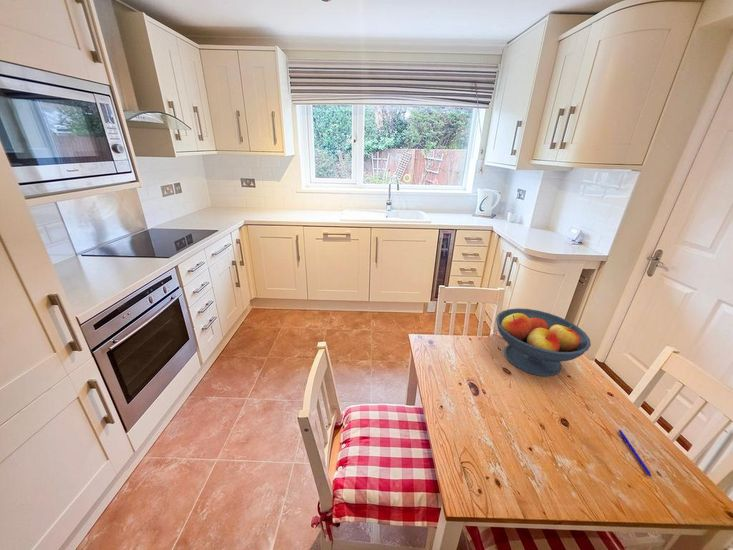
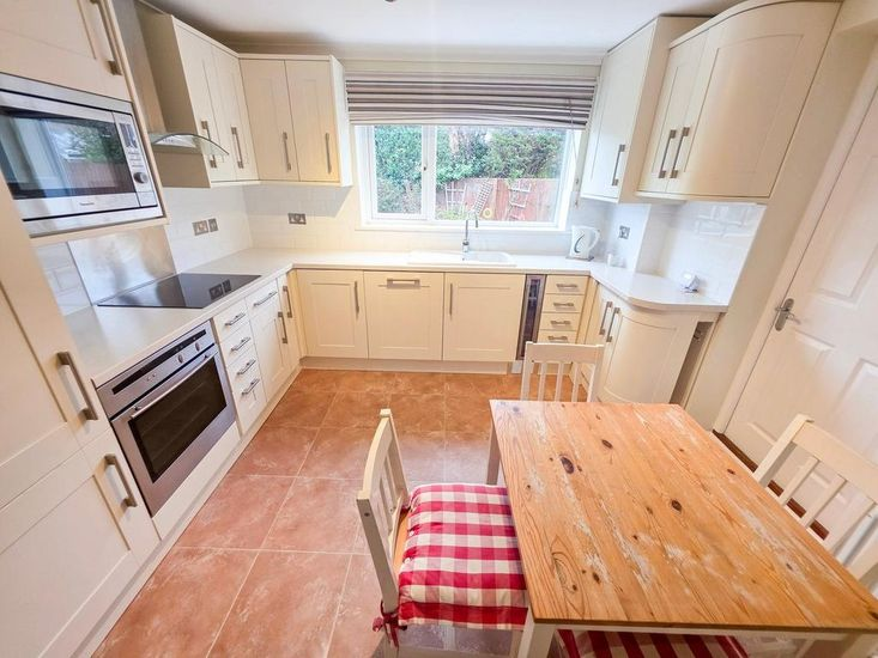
- pen [617,429,653,478]
- fruit bowl [495,307,592,377]
